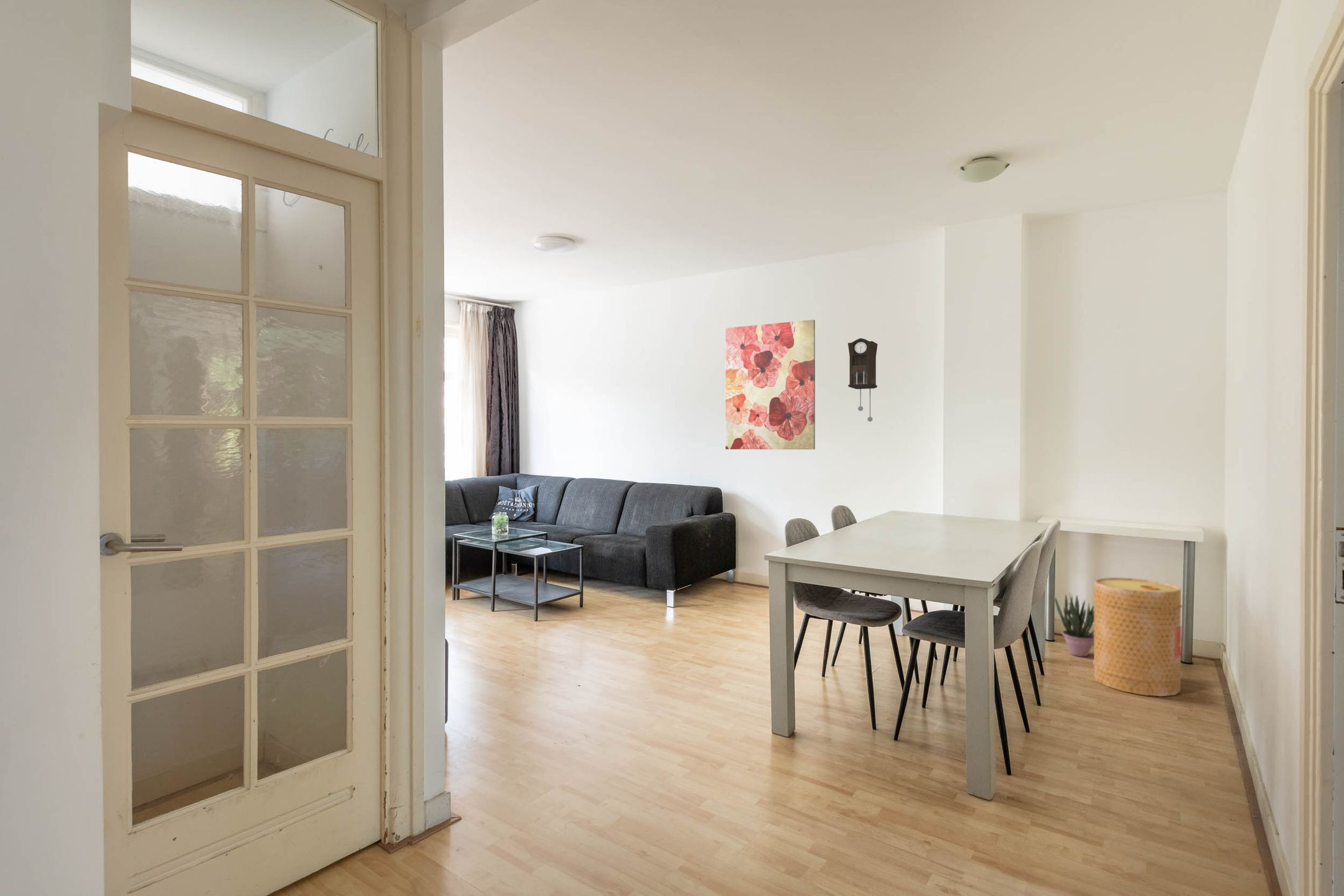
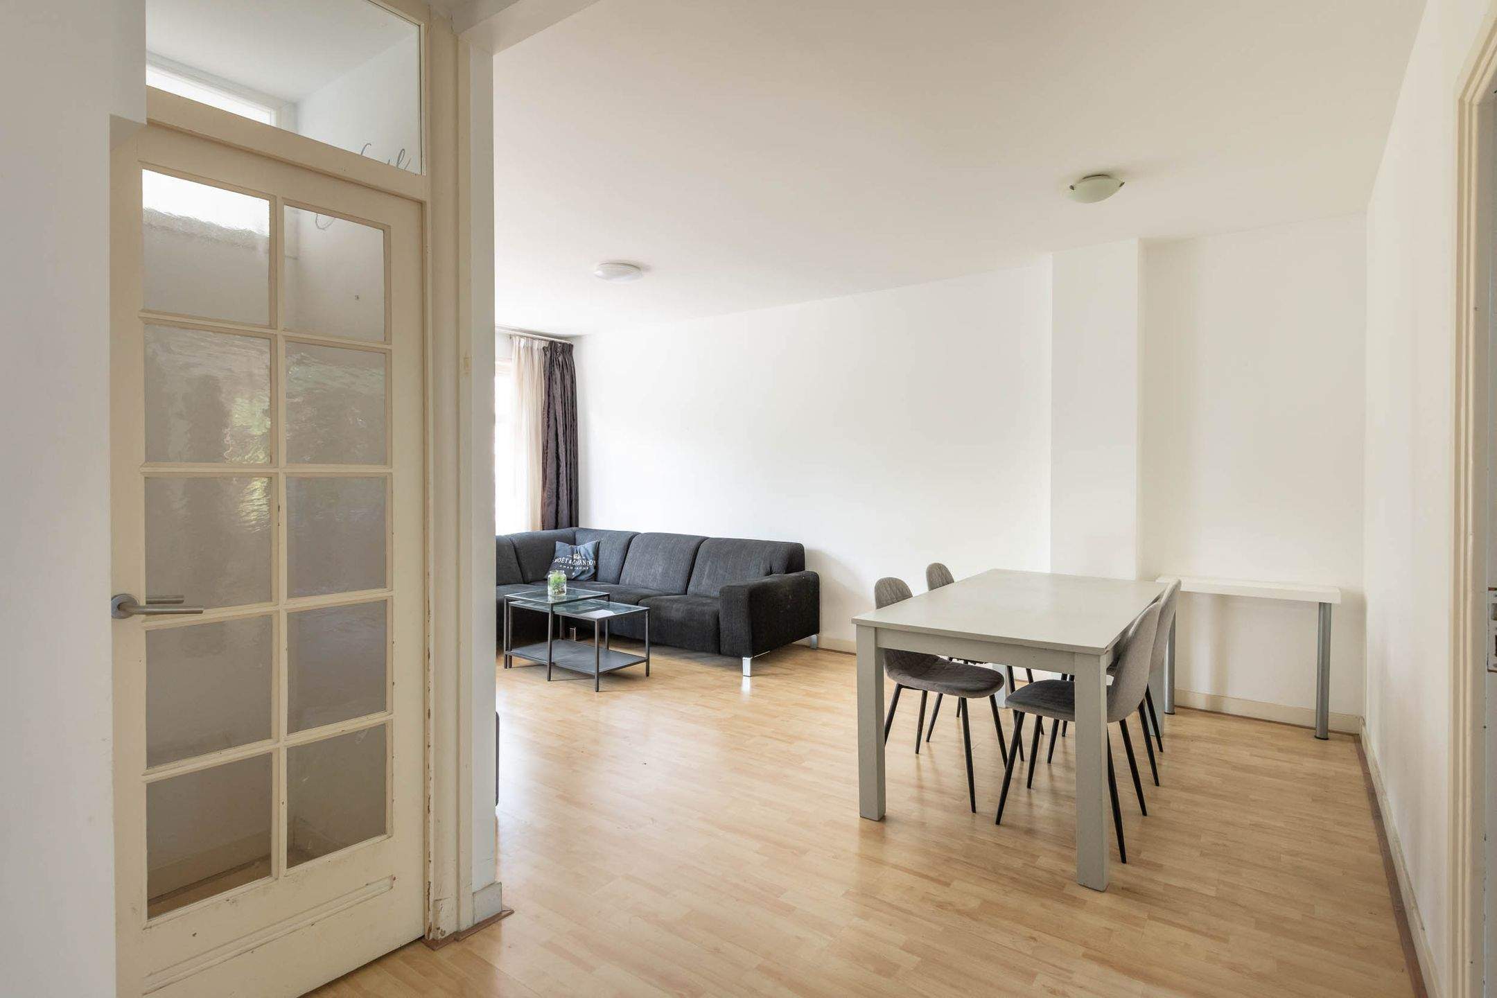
- basket [1092,577,1183,697]
- potted plant [1053,593,1094,658]
- wall art [725,319,816,450]
- pendulum clock [847,338,879,422]
